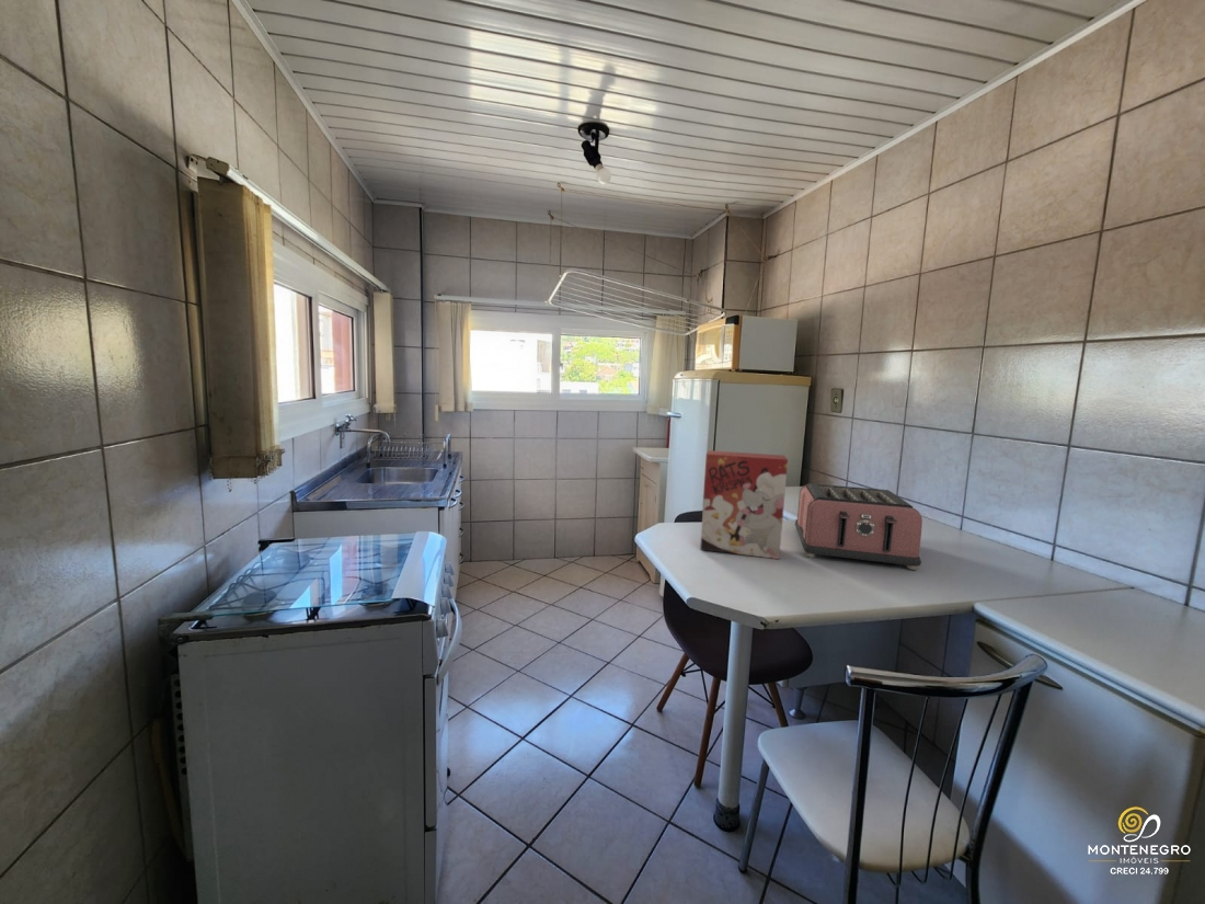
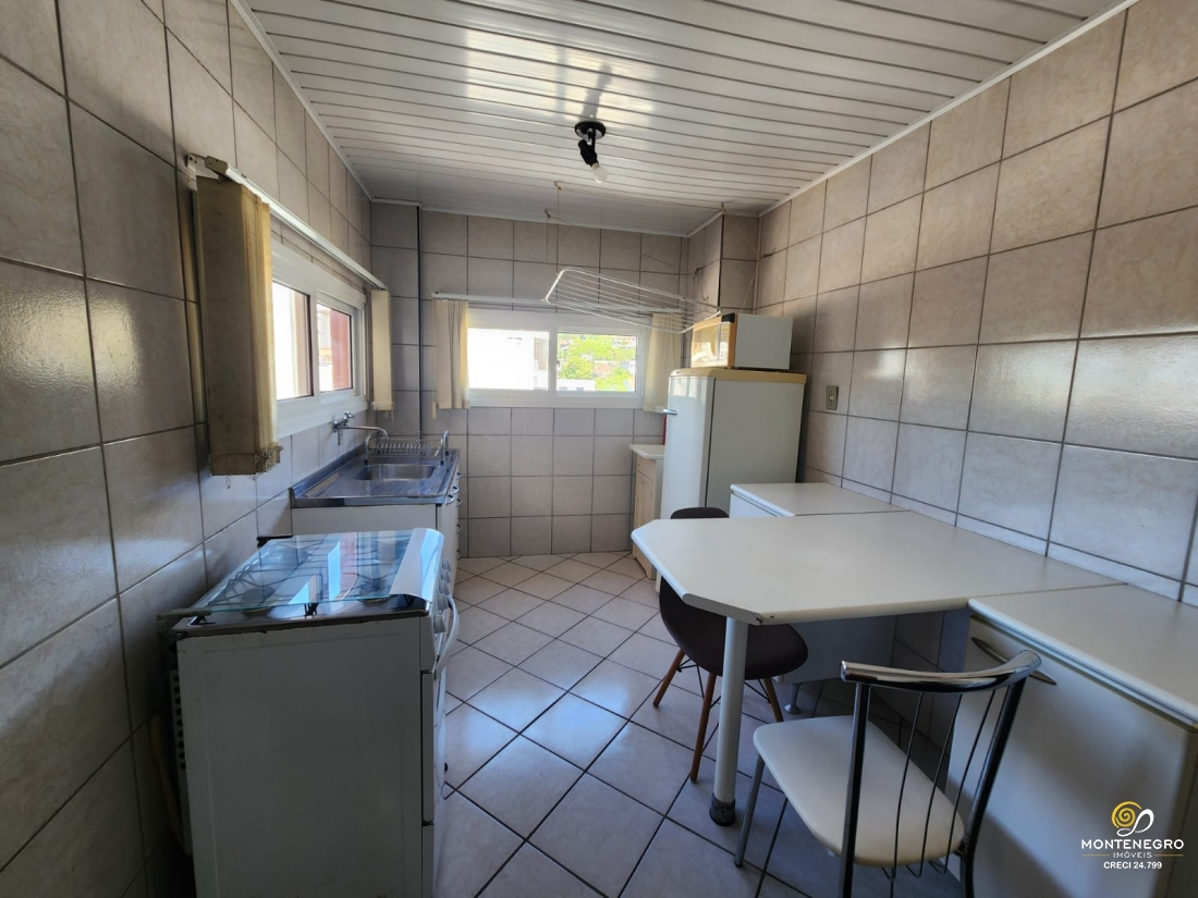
- toaster [794,482,923,571]
- cereal box [699,449,789,560]
